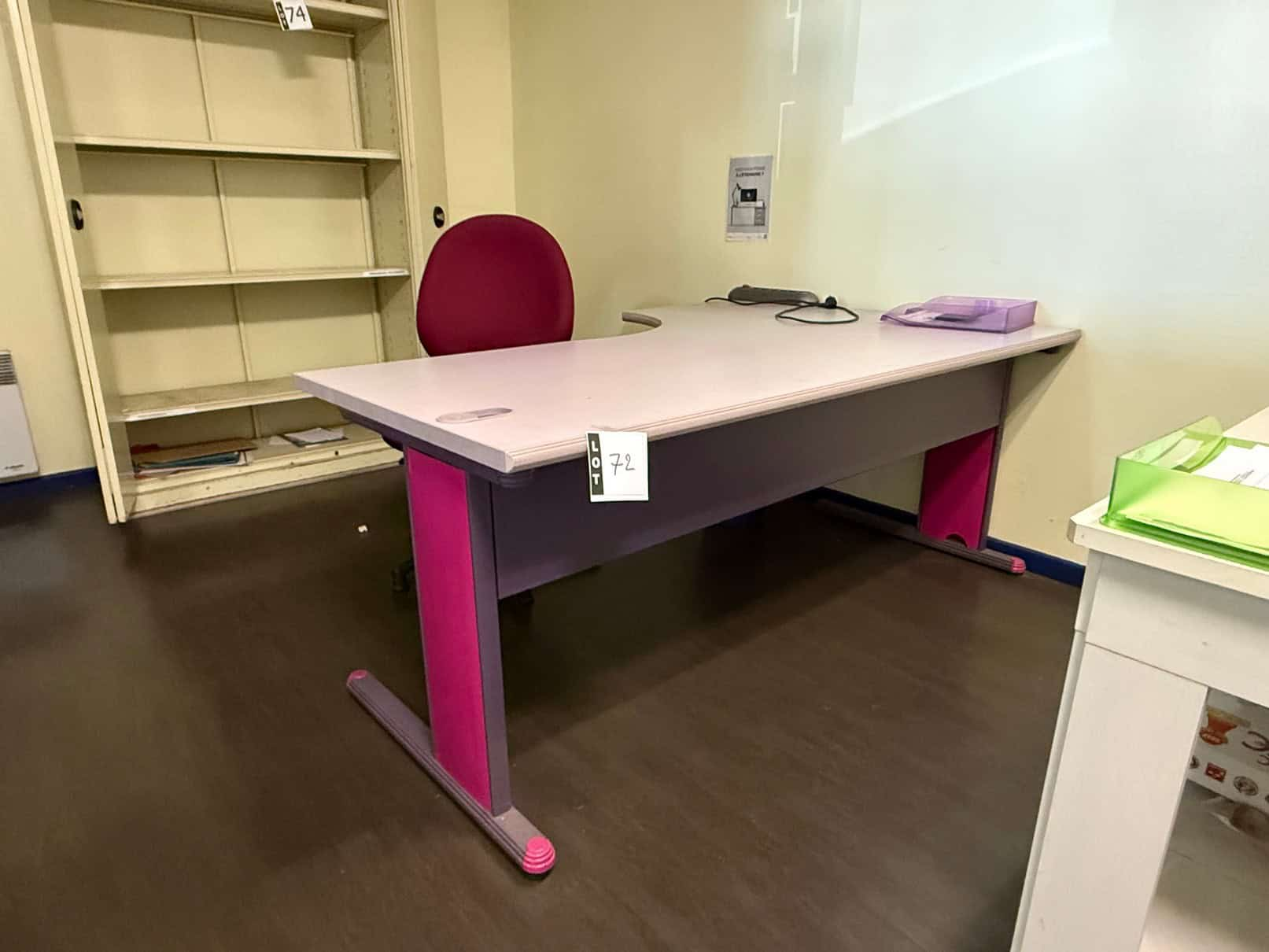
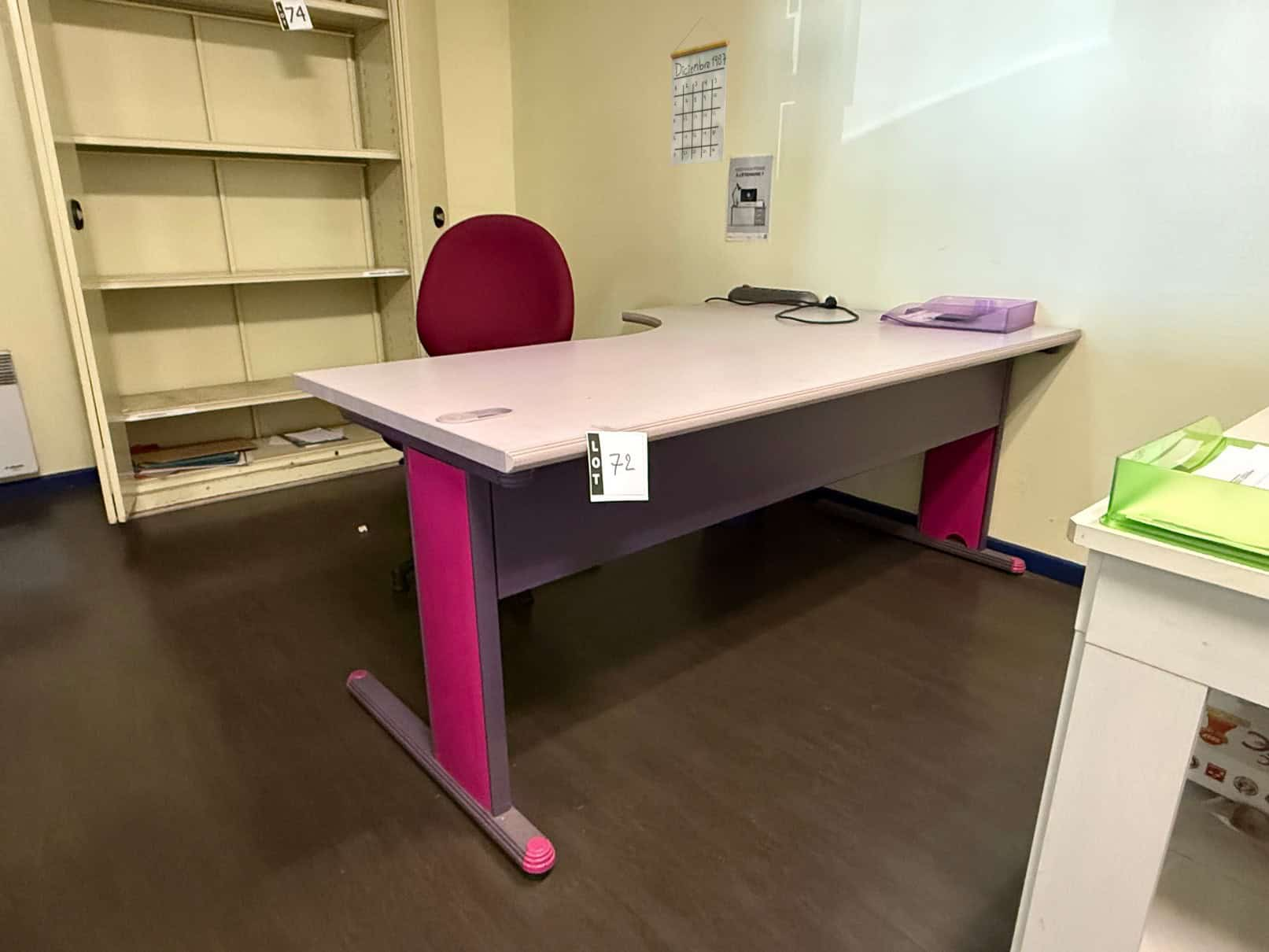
+ calendar [670,17,731,167]
